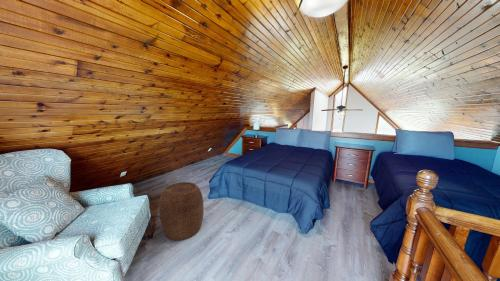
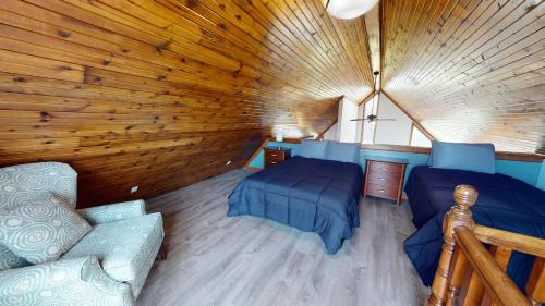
- stool [158,181,205,241]
